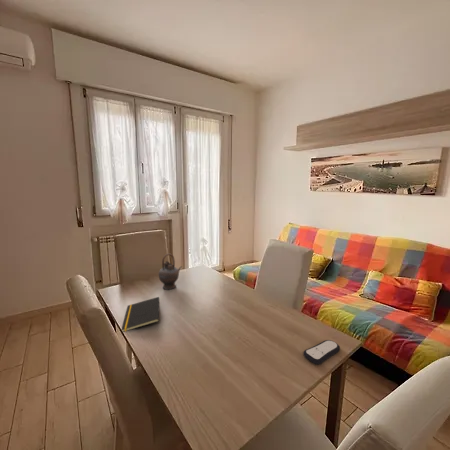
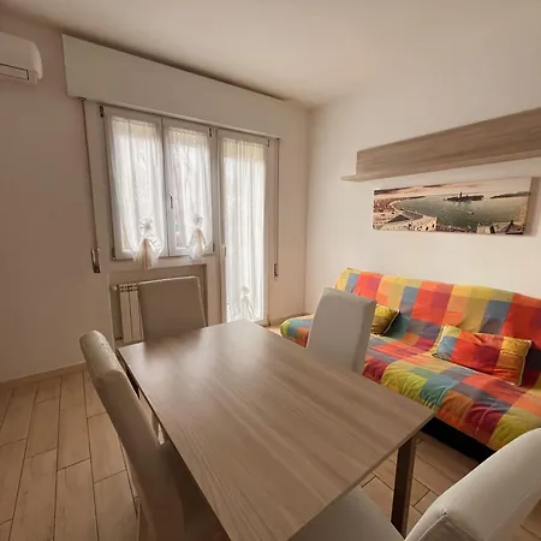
- remote control [302,339,341,365]
- teapot [158,253,183,290]
- notepad [120,296,160,333]
